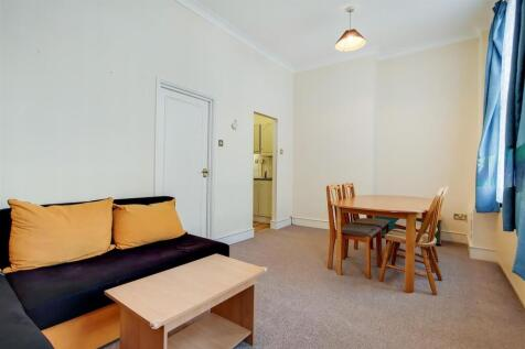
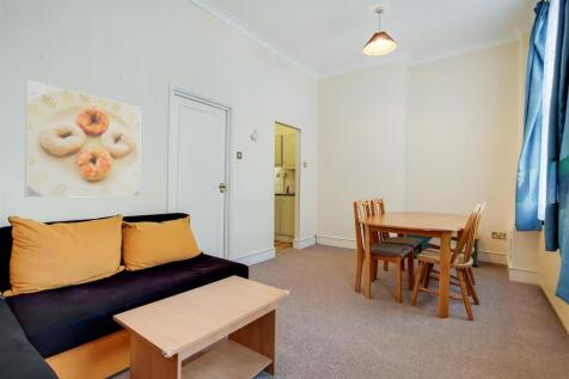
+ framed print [24,79,142,198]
